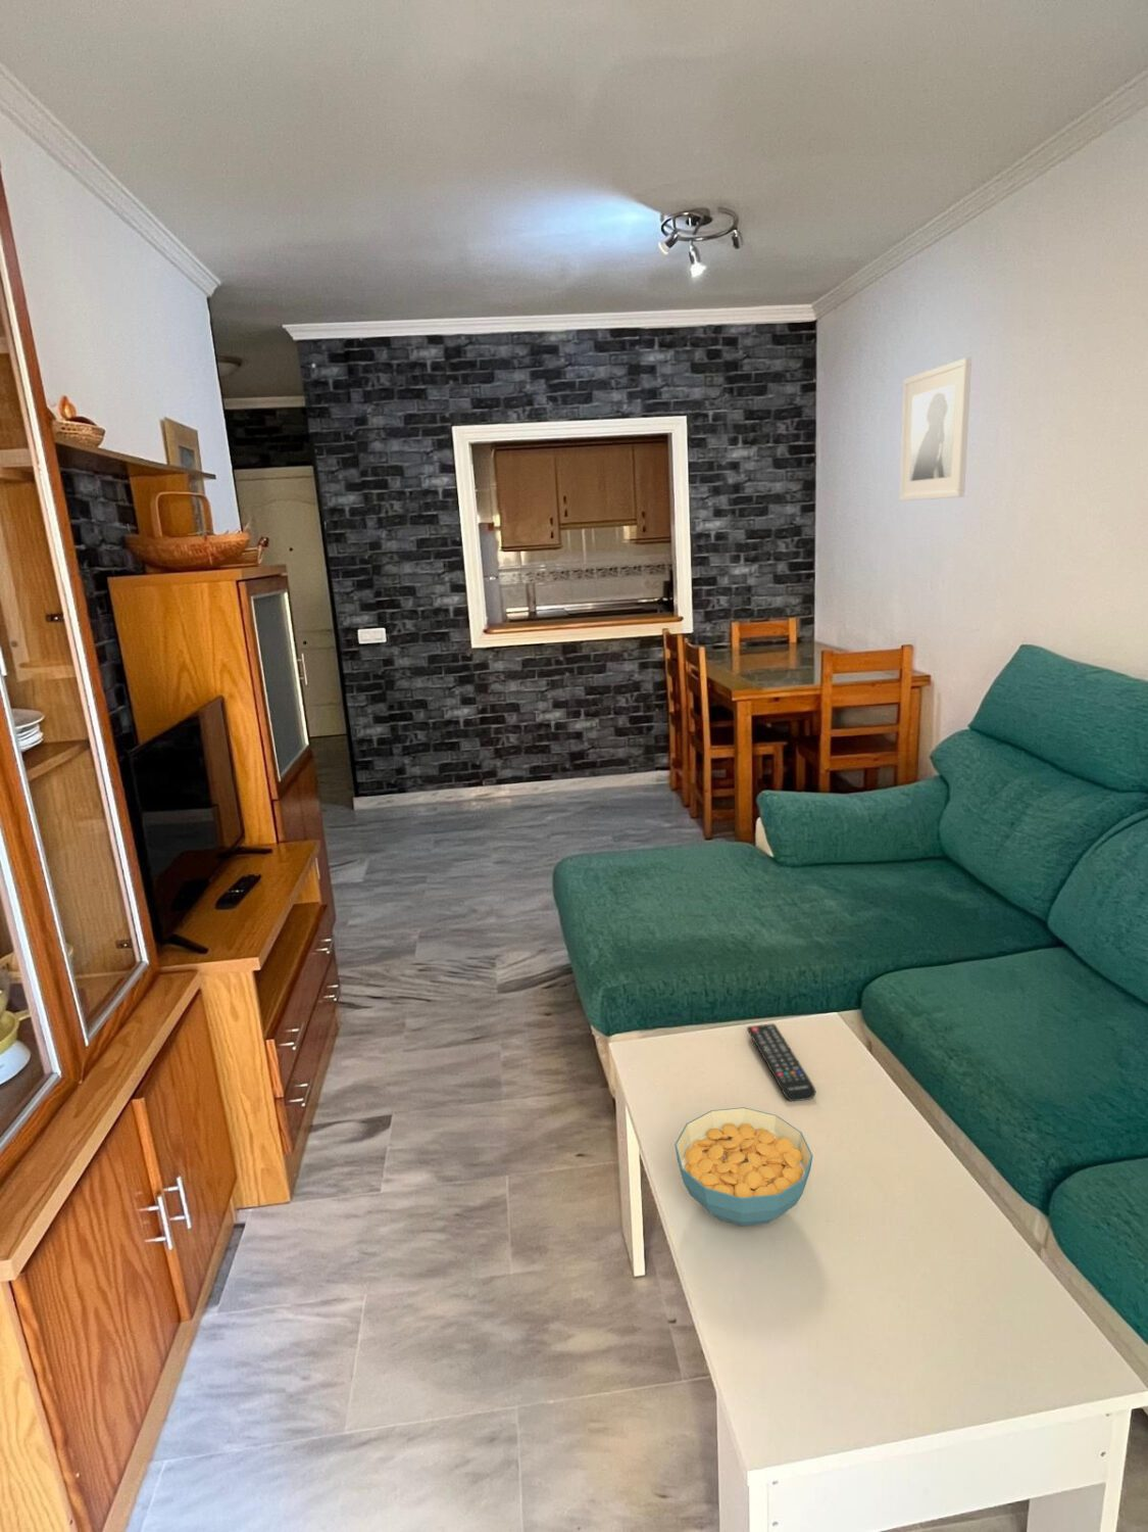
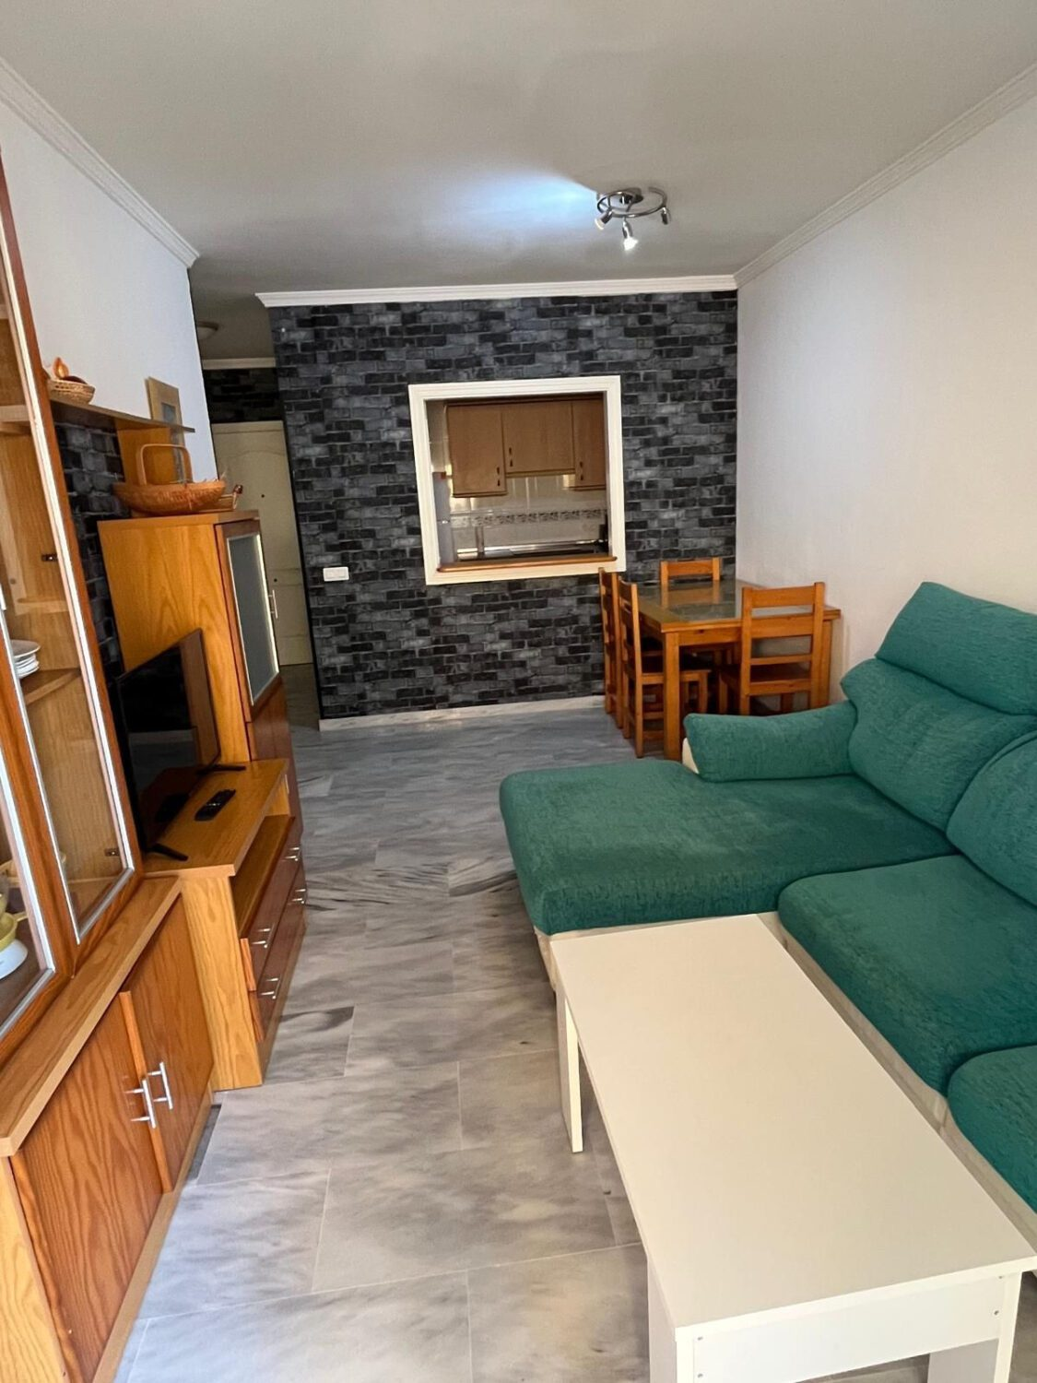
- remote control [746,1023,816,1103]
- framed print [900,356,972,502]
- cereal bowl [674,1106,813,1227]
